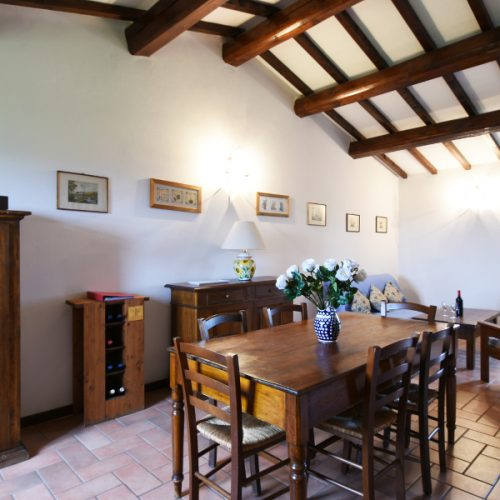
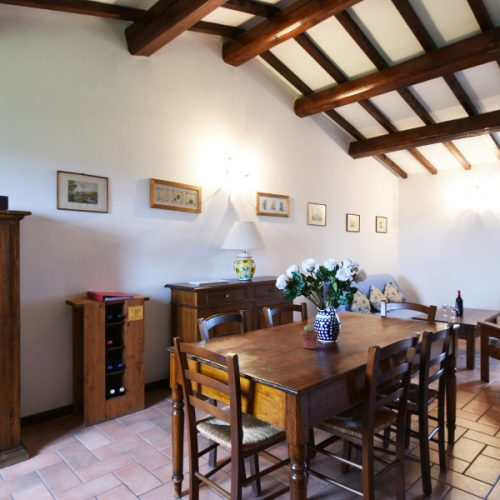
+ potted succulent [300,324,319,350]
